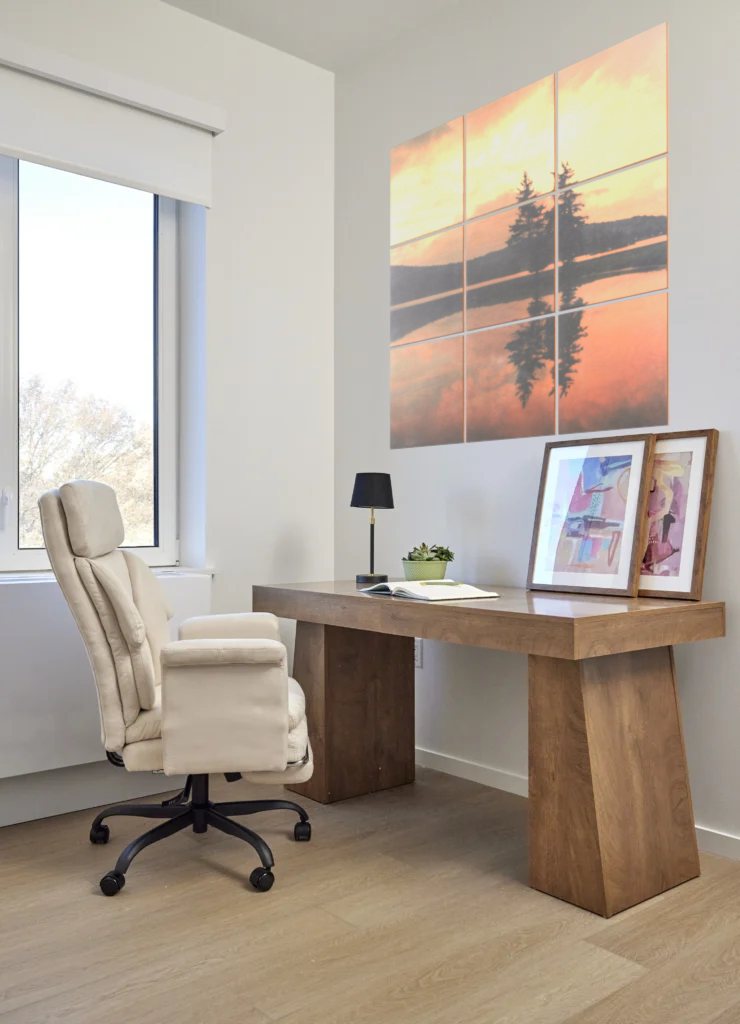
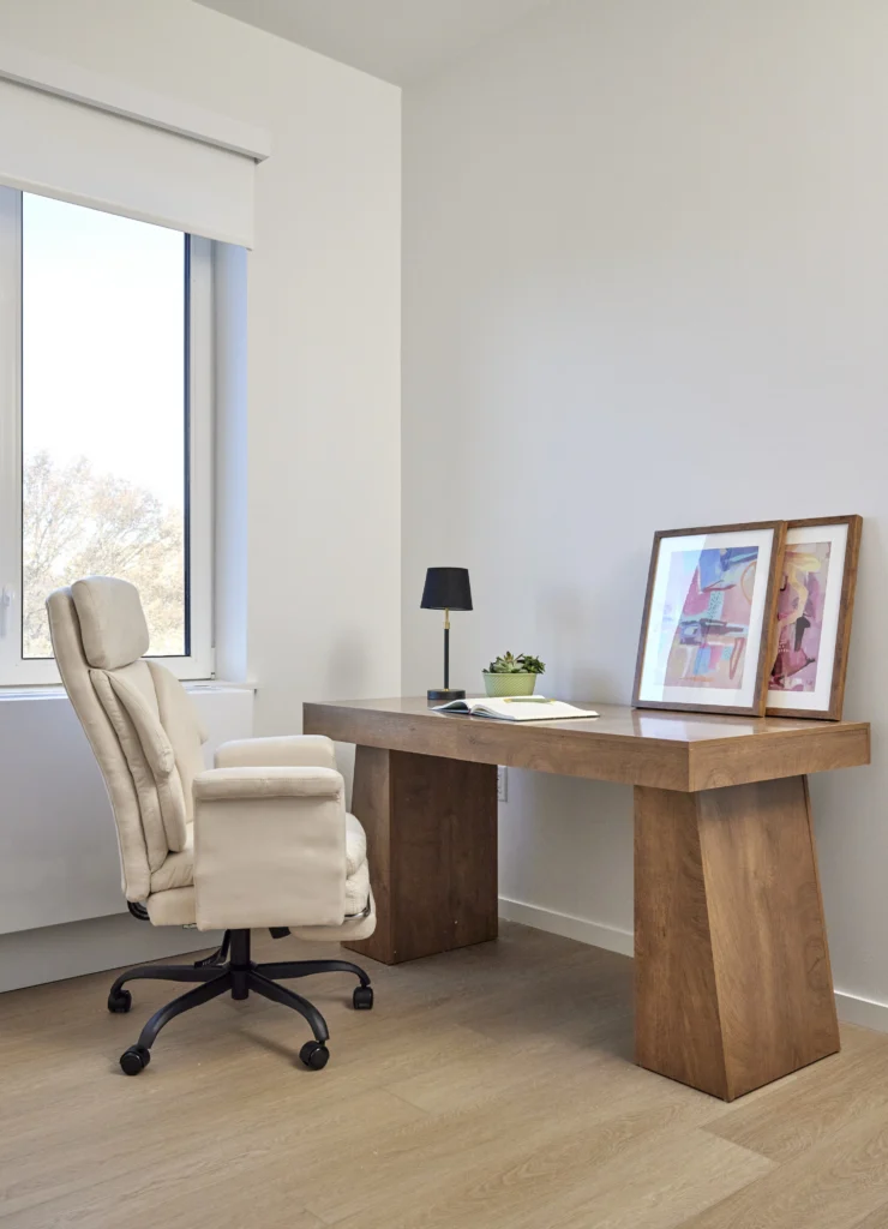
- wall art [389,20,670,450]
